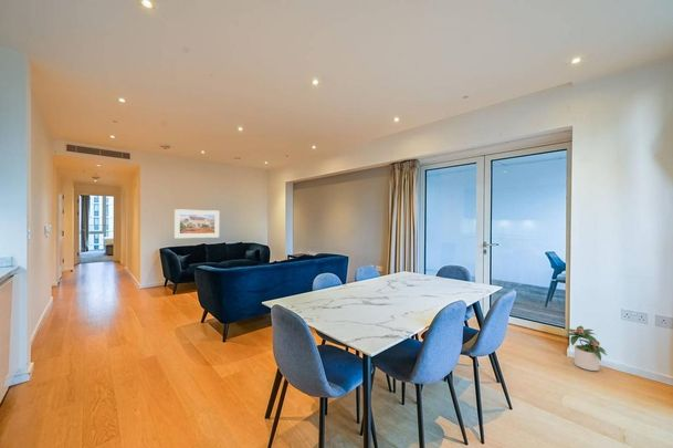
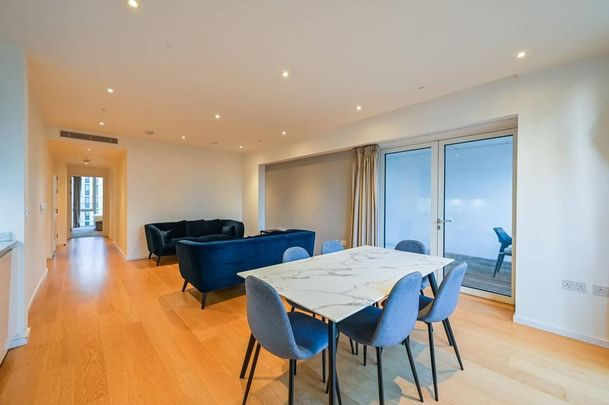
- potted plant [562,325,608,372]
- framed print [173,208,220,239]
